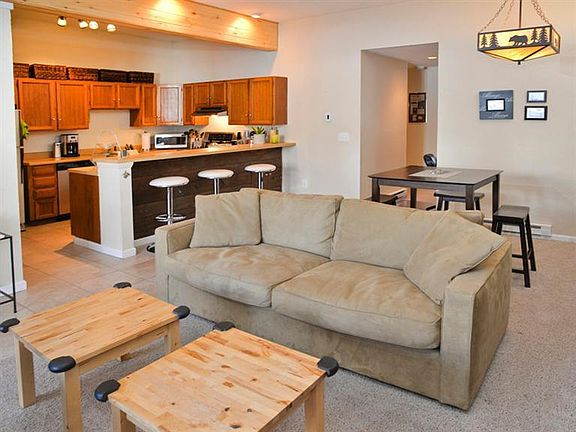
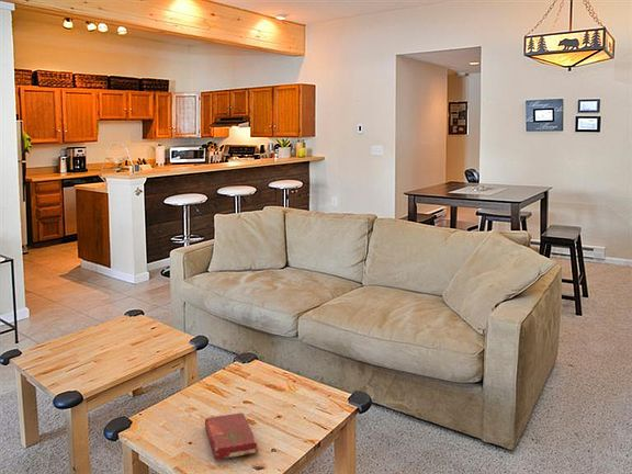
+ book [204,411,258,461]
